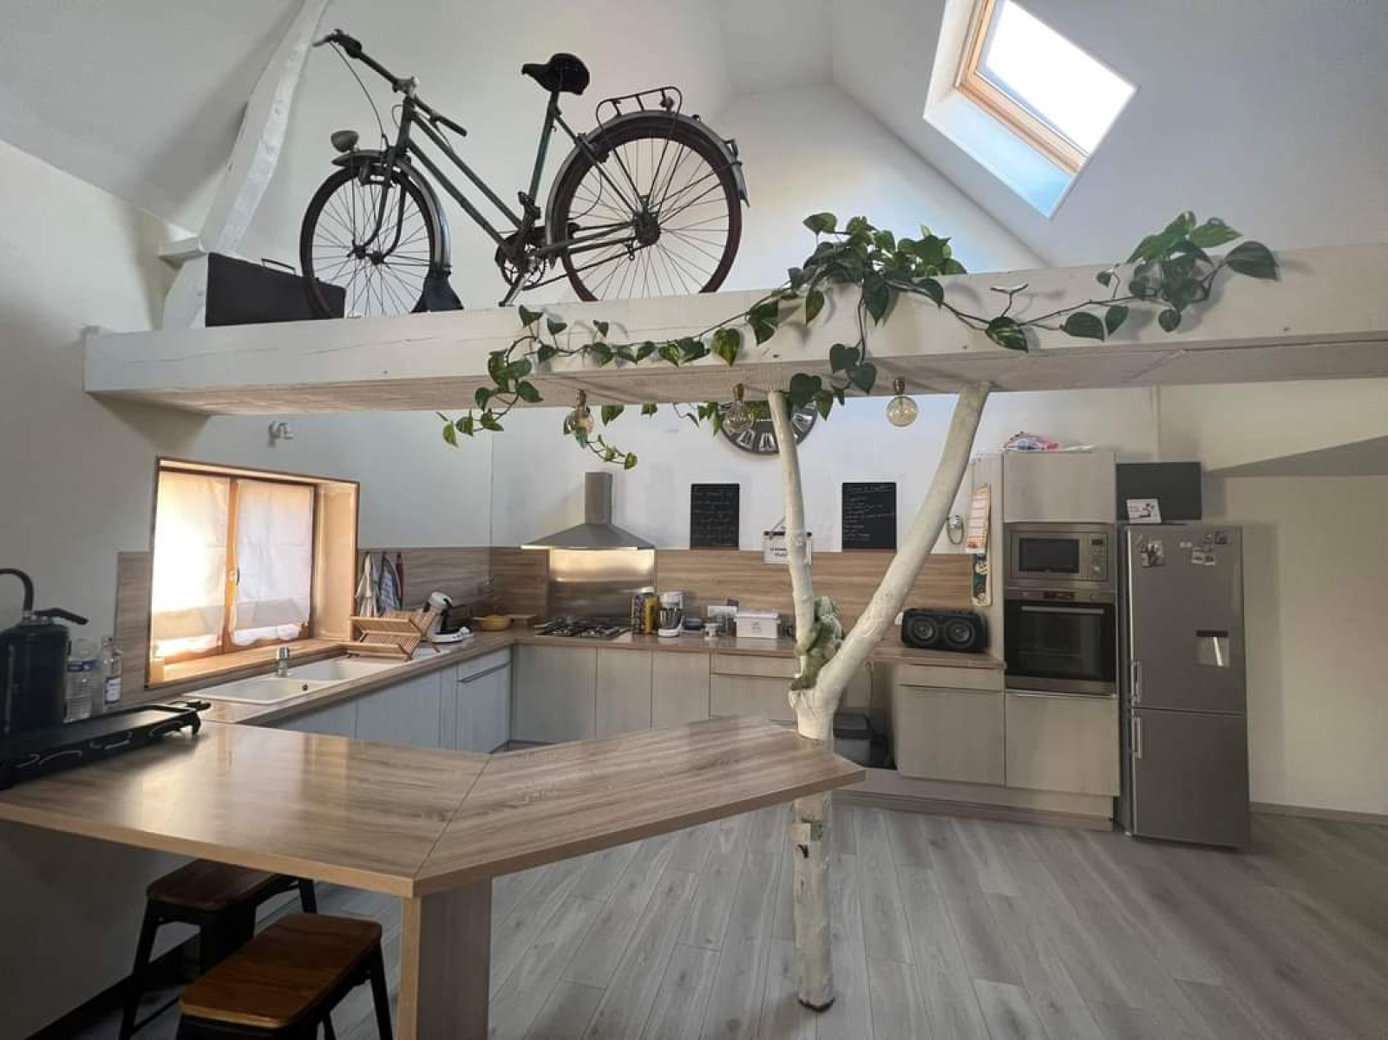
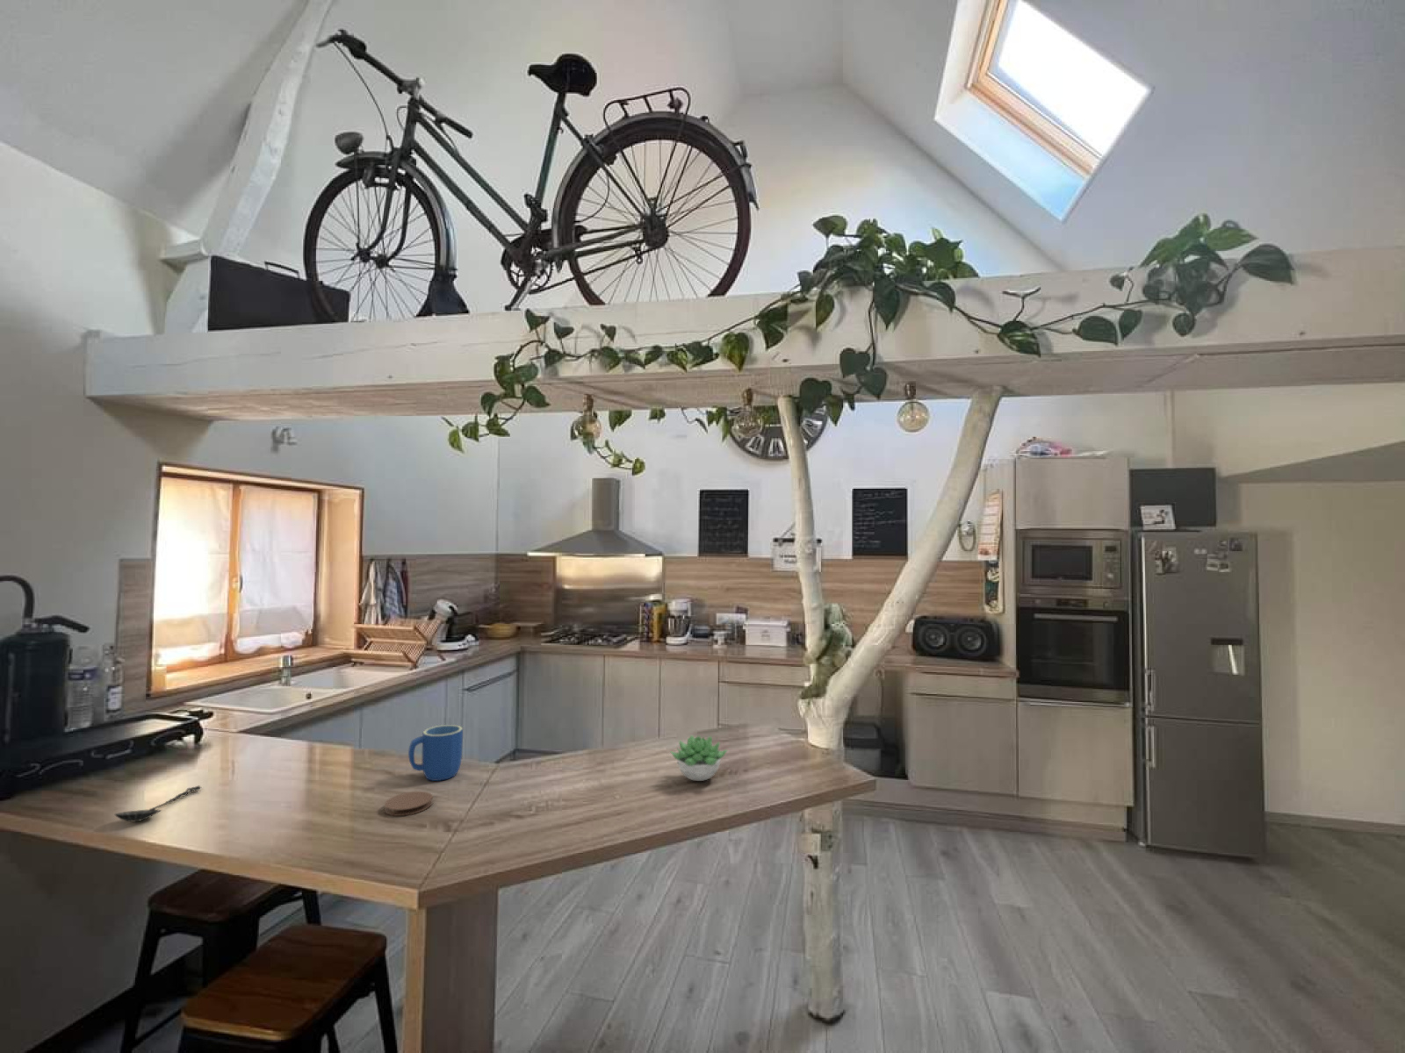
+ coaster [384,791,434,817]
+ spoon [114,785,202,823]
+ succulent plant [669,734,728,782]
+ mug [407,724,464,782]
